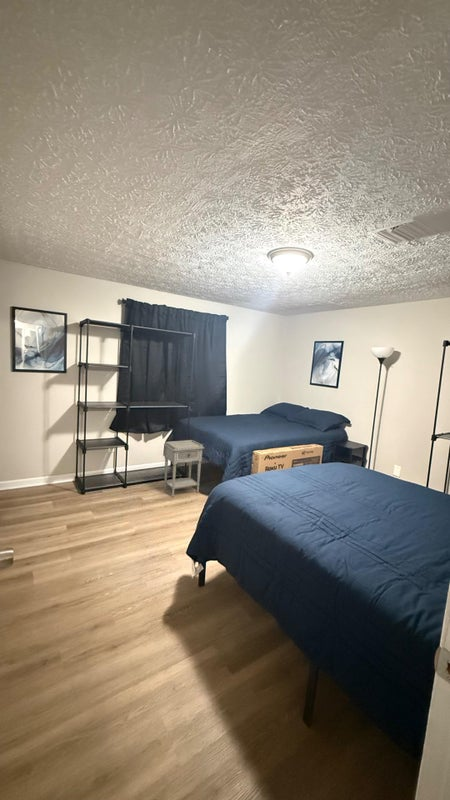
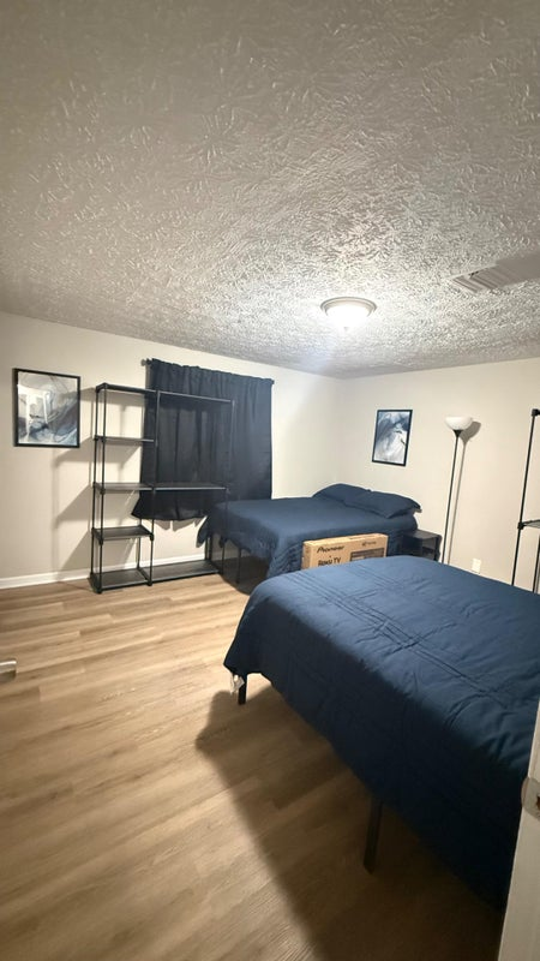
- nightstand [163,439,205,498]
